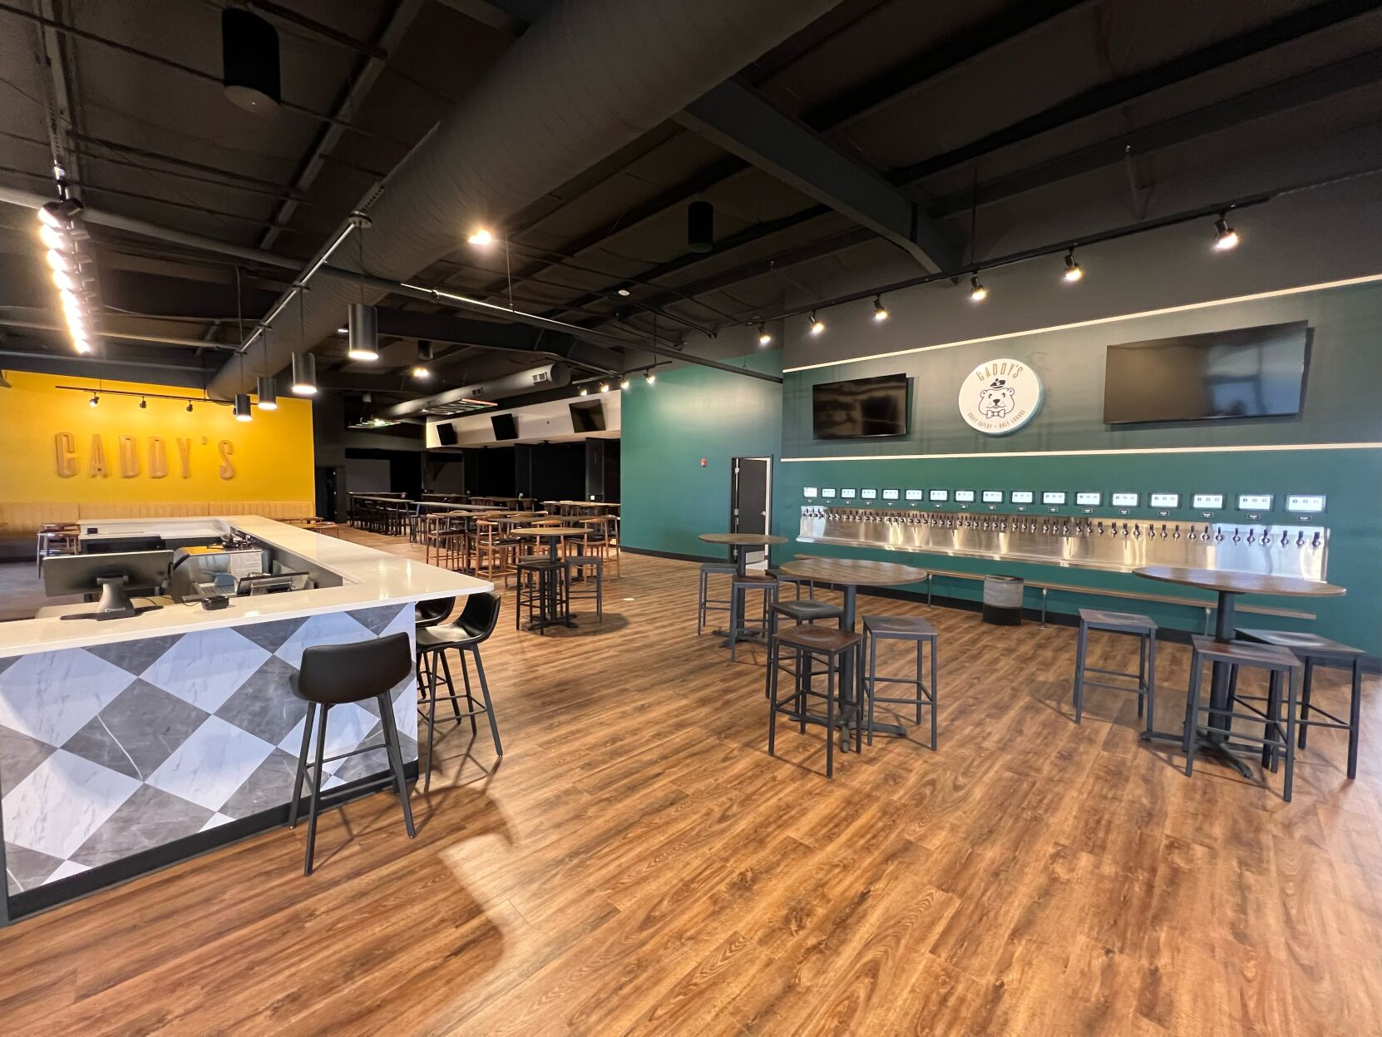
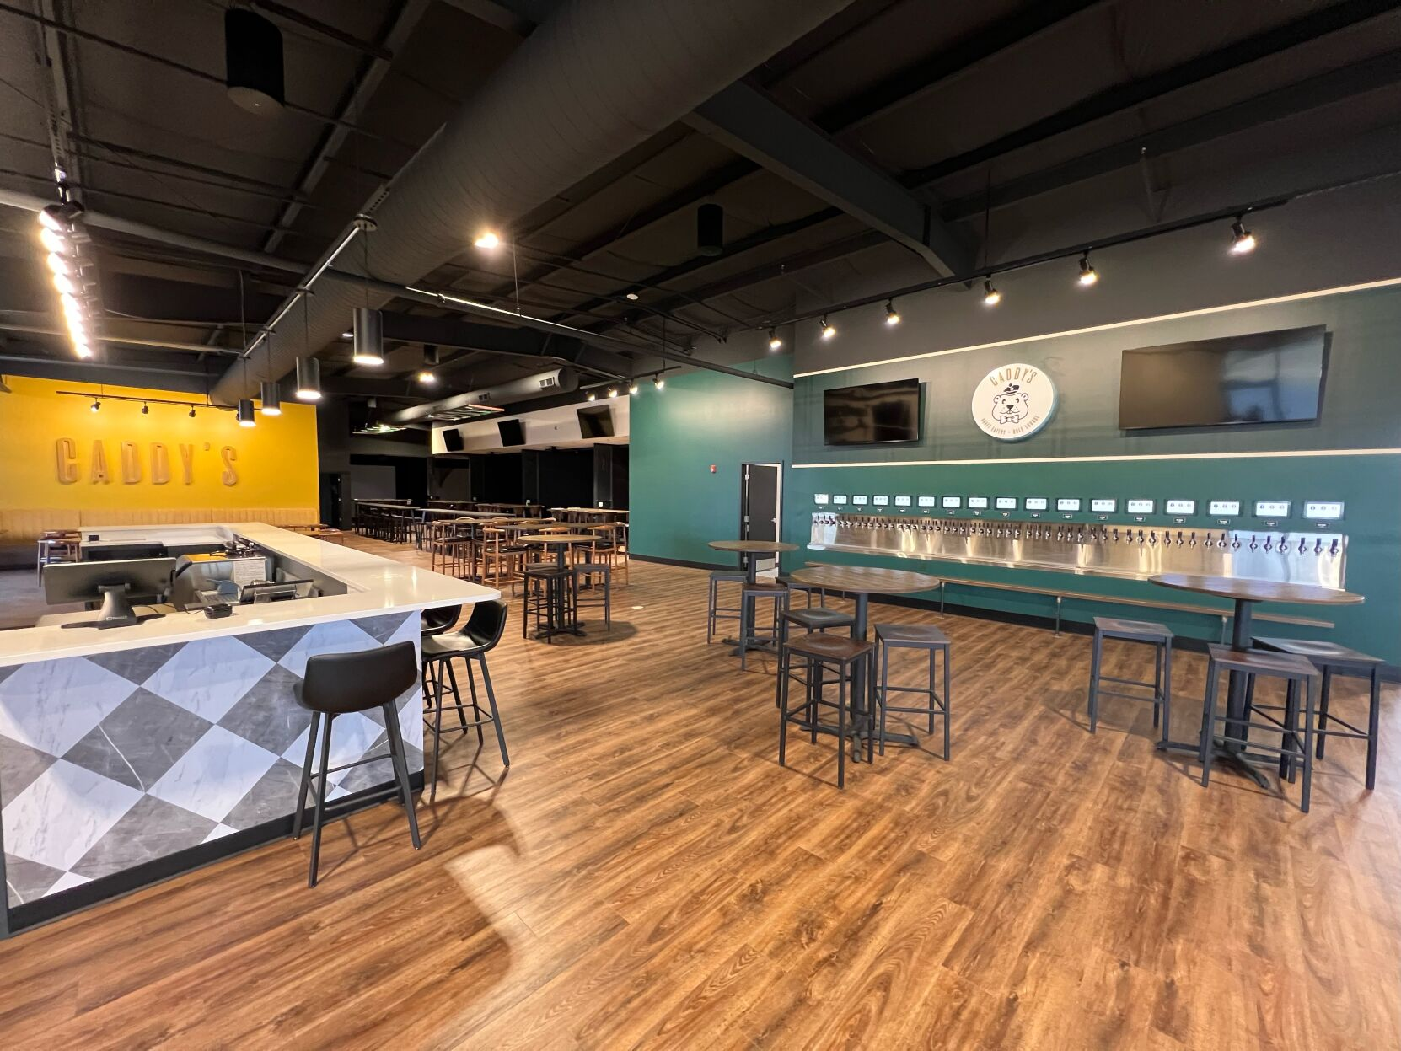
- trash can [981,574,1025,627]
